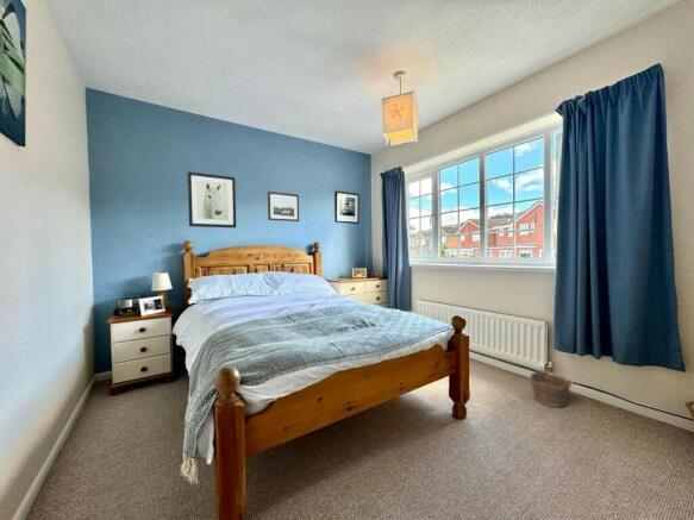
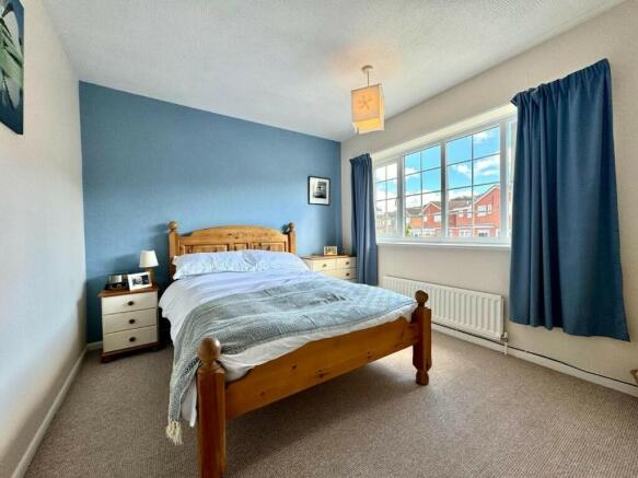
- wall art [267,190,300,223]
- wall art [187,170,237,228]
- clay pot [529,371,574,408]
